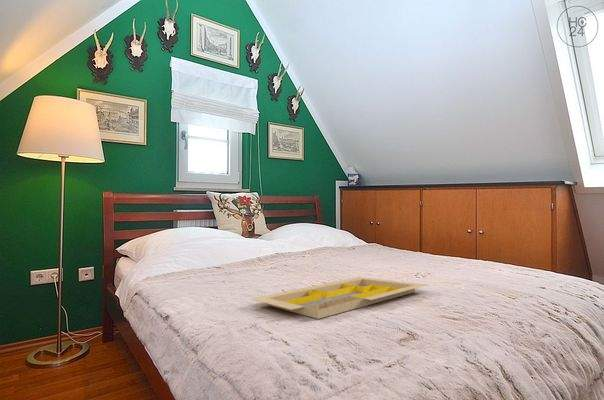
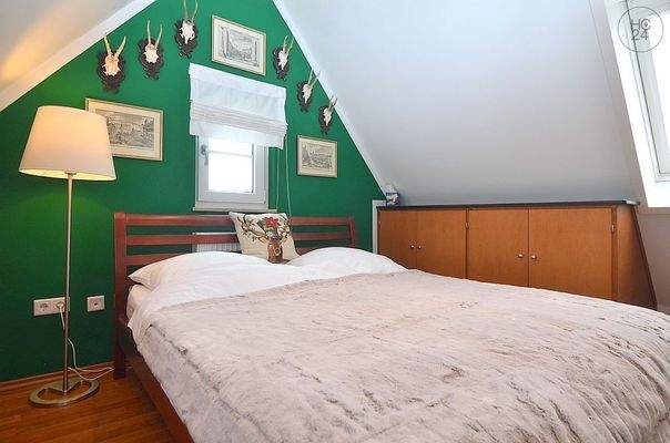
- serving tray [249,276,427,320]
